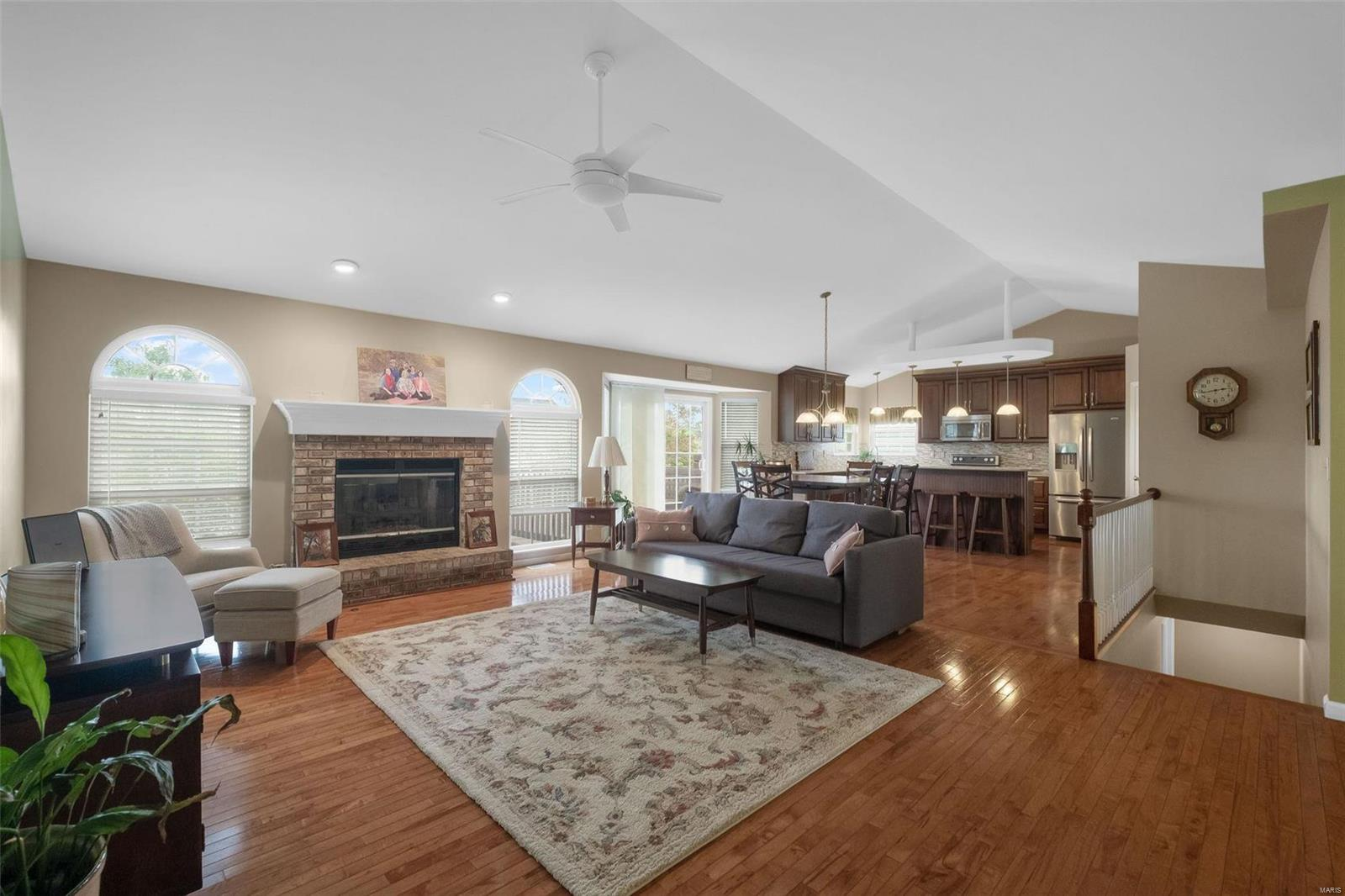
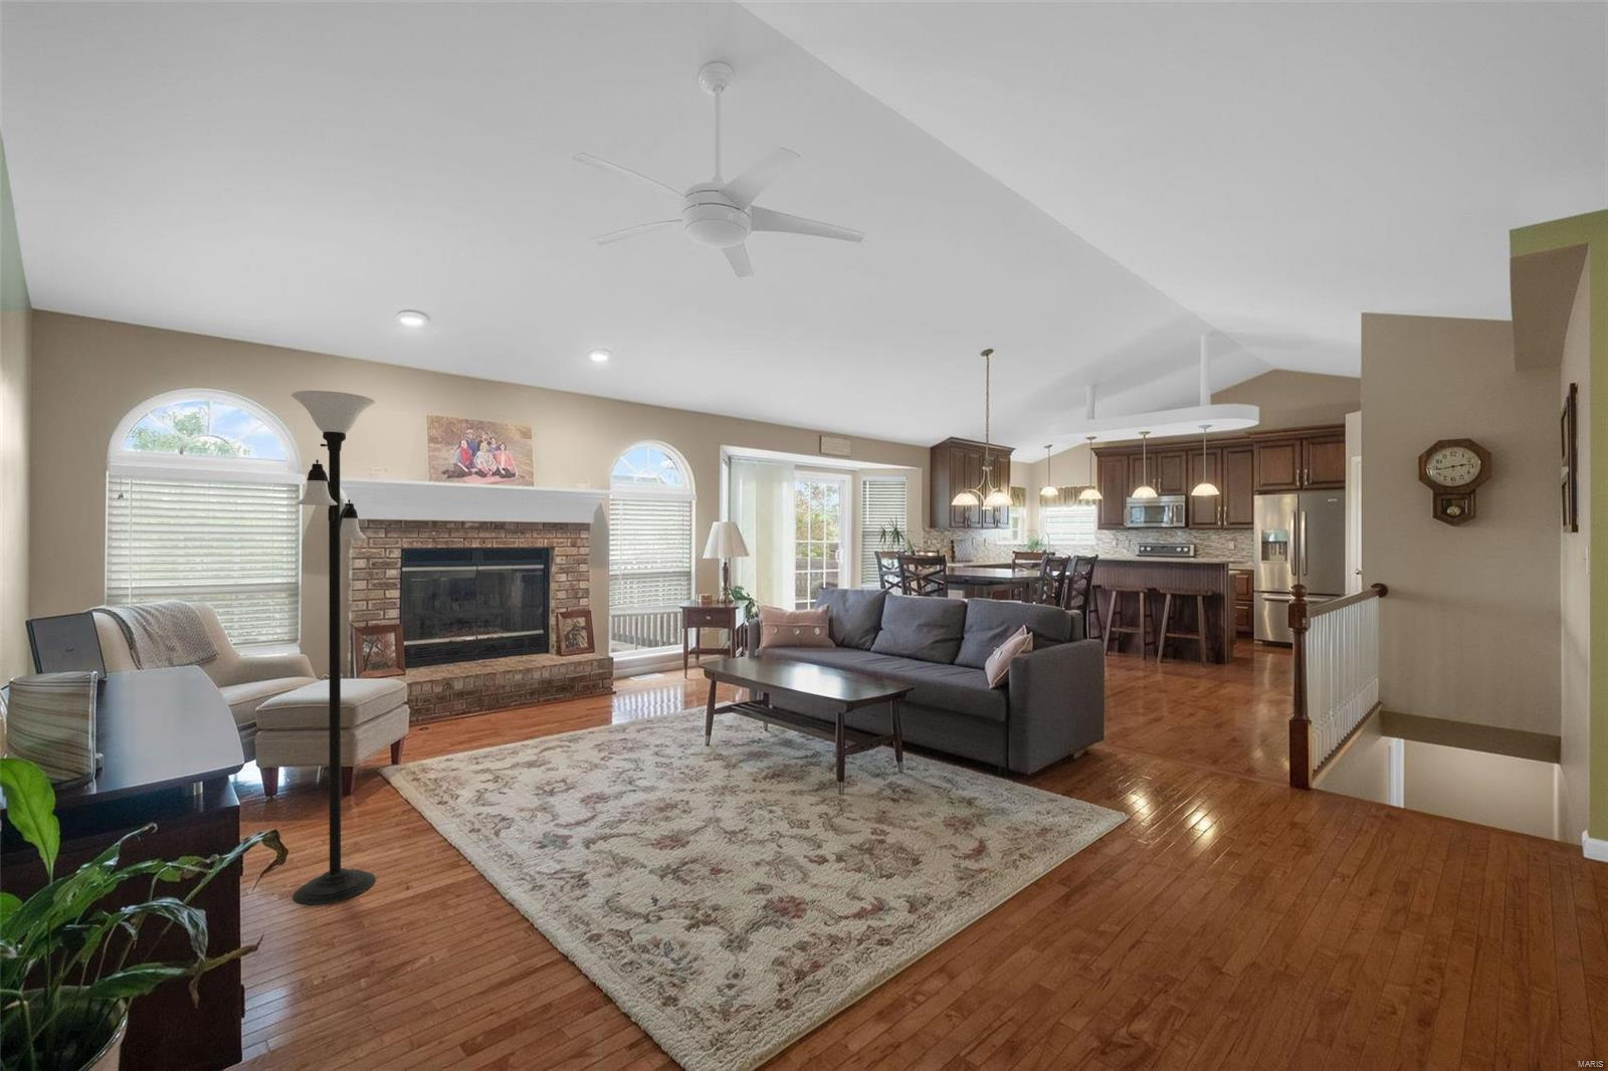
+ floor lamp [291,390,377,906]
